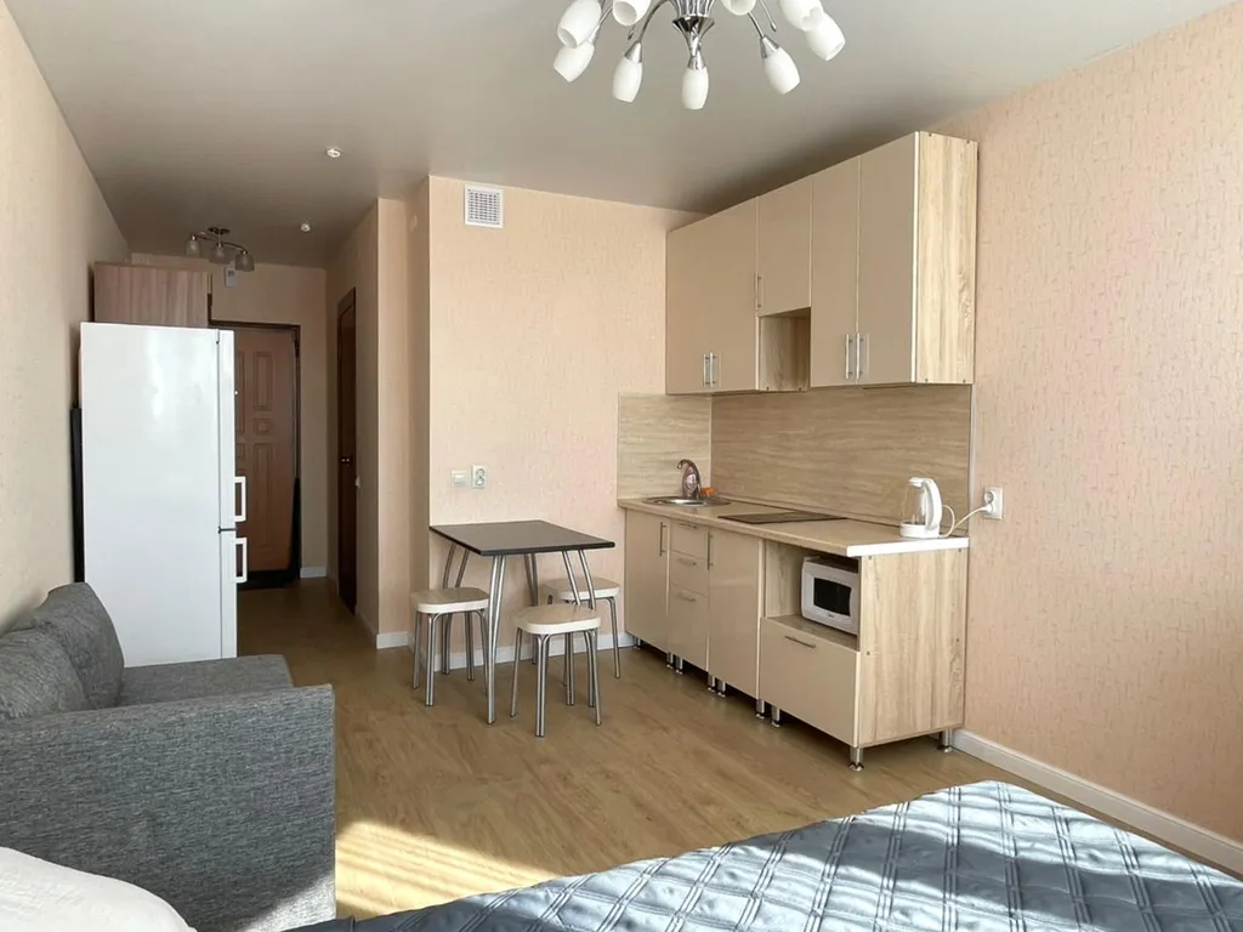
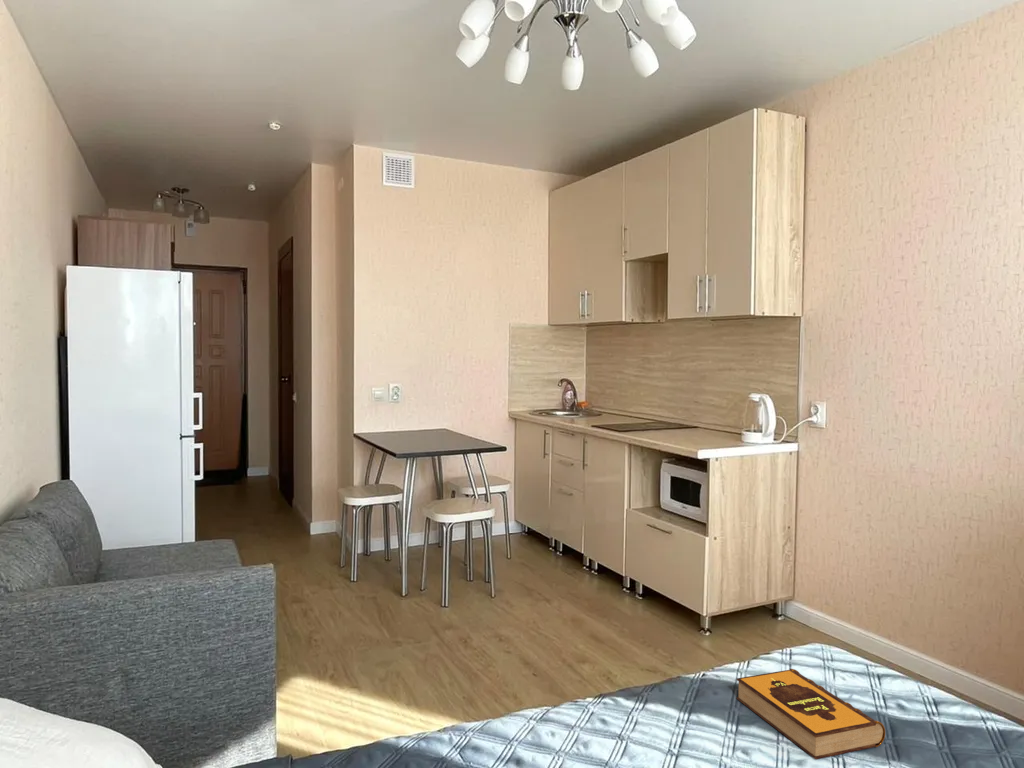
+ hardback book [736,668,886,760]
